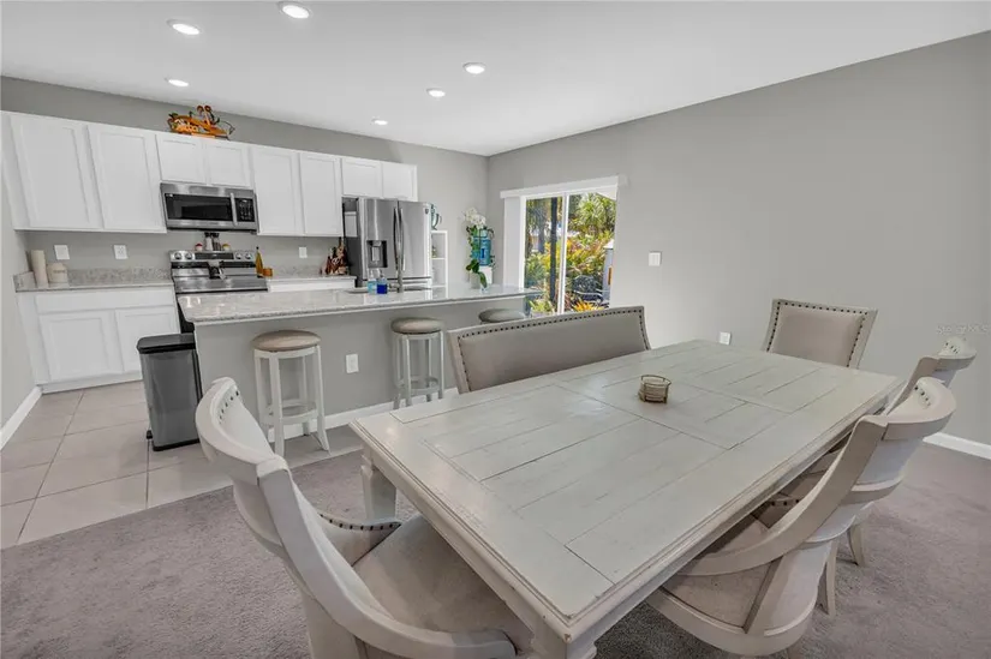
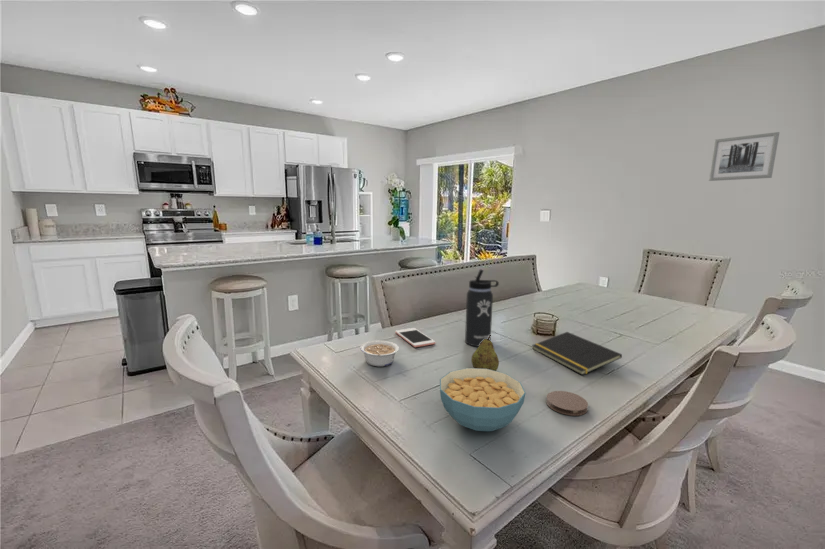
+ wall art [708,131,780,182]
+ cereal bowl [439,367,527,432]
+ notepad [531,331,623,376]
+ fruit [470,335,500,371]
+ coaster [545,390,589,417]
+ legume [359,339,400,368]
+ thermos bottle [464,268,500,347]
+ cell phone [394,327,436,348]
